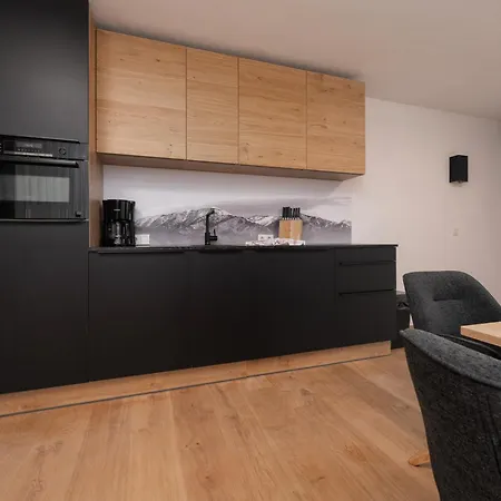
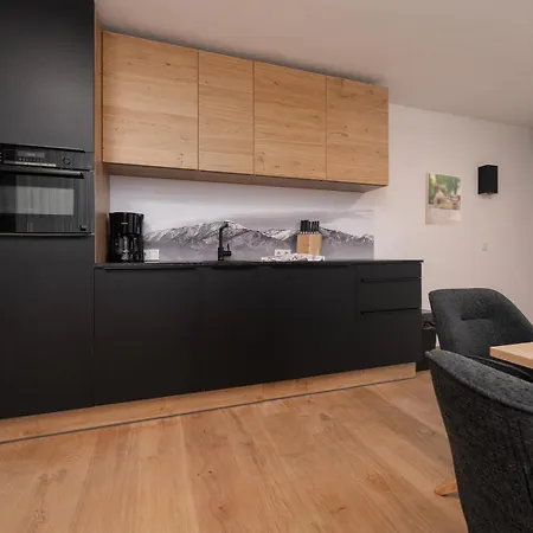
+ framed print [424,172,462,227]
